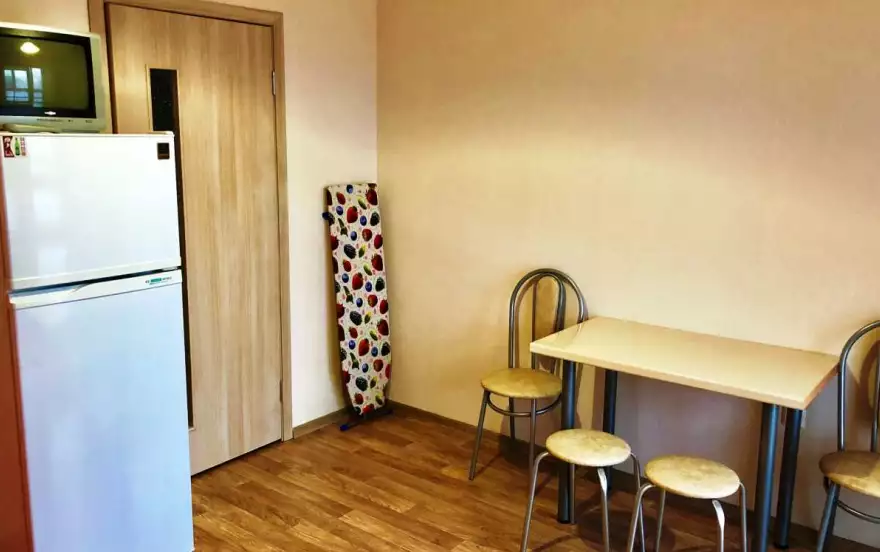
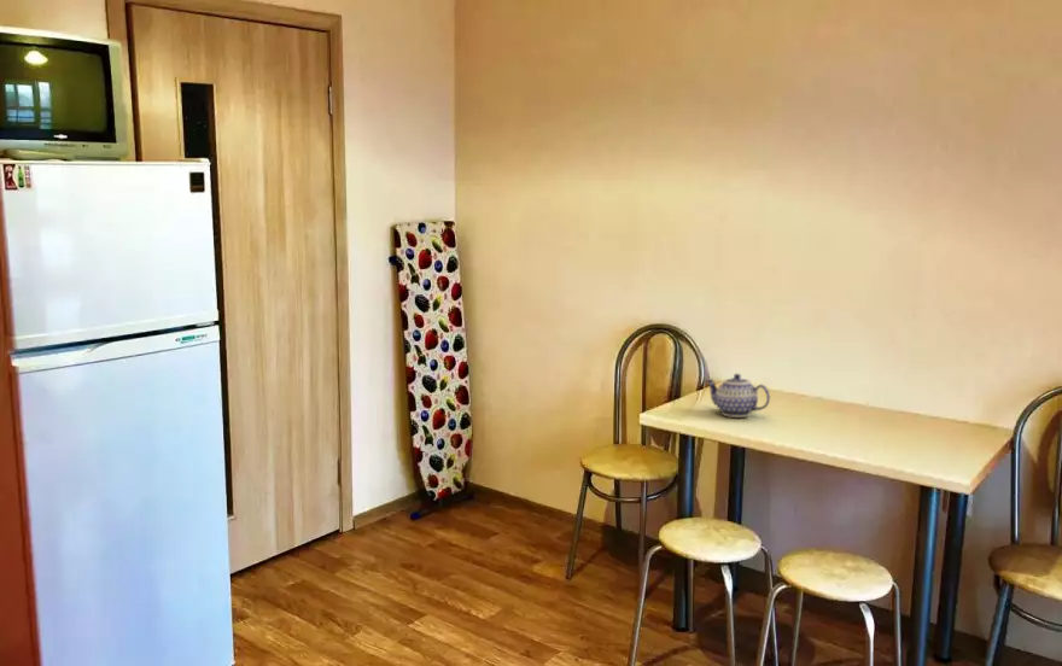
+ teapot [704,373,771,419]
